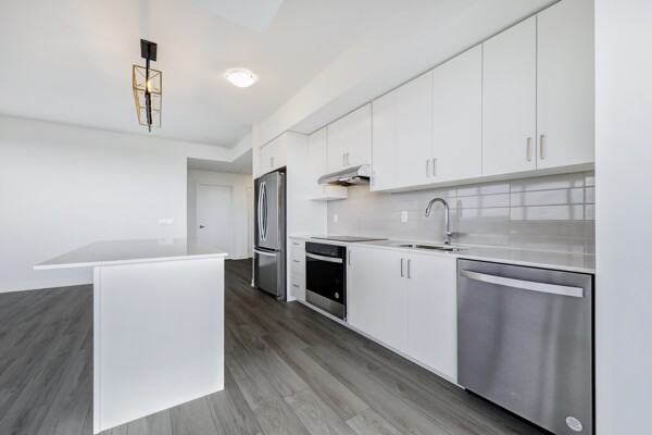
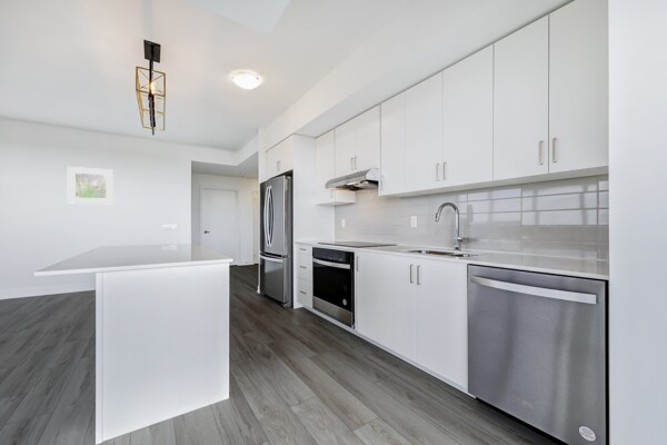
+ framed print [67,166,115,205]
